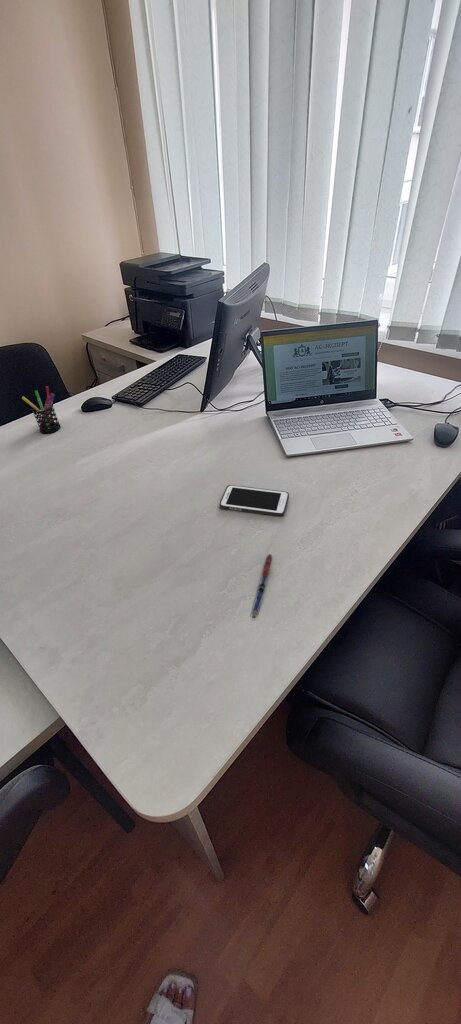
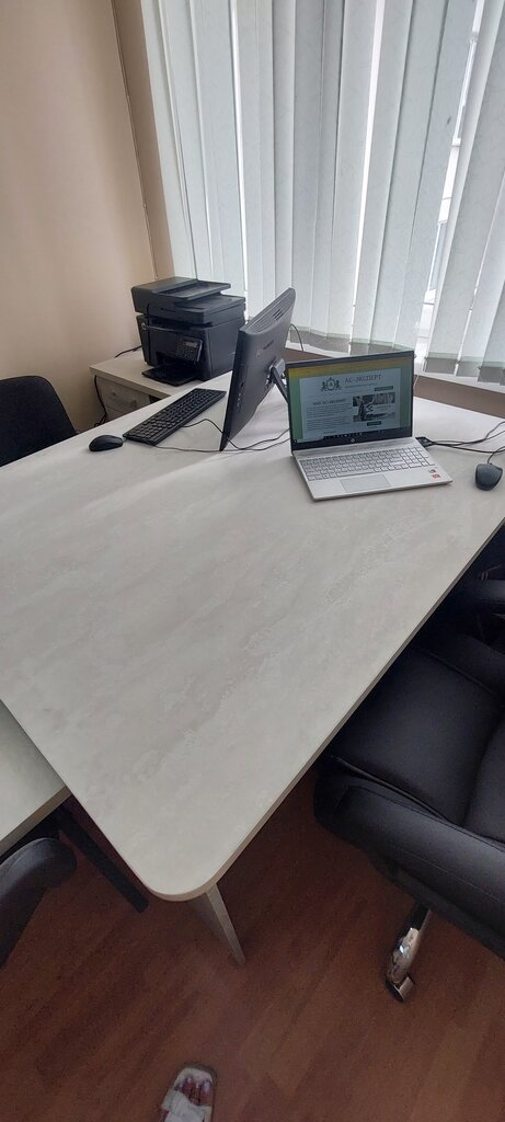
- pen holder [21,385,62,435]
- cell phone [218,484,290,517]
- pen [249,553,274,619]
